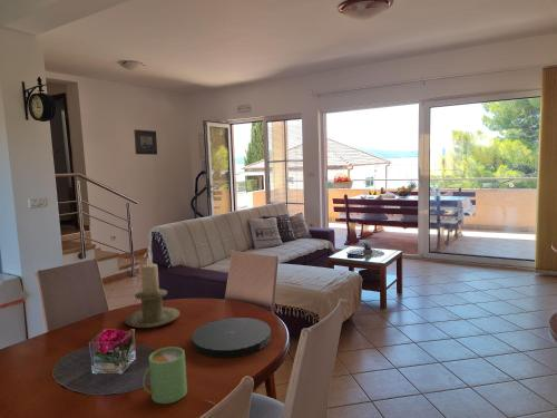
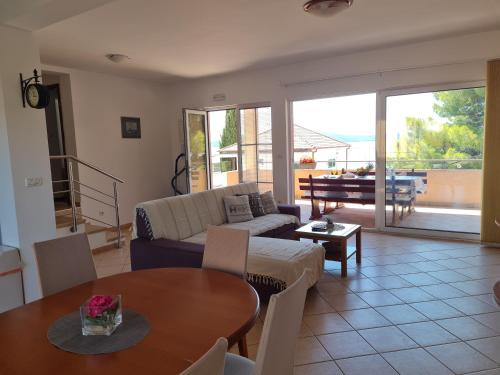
- candle holder [124,263,182,329]
- mug [141,346,188,405]
- plate [192,317,272,359]
